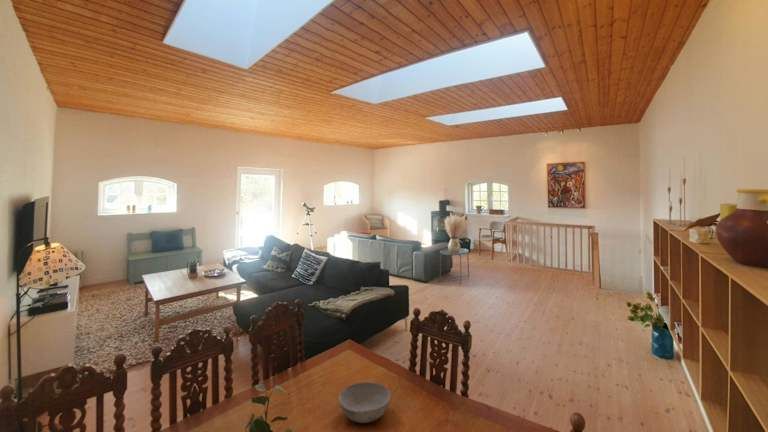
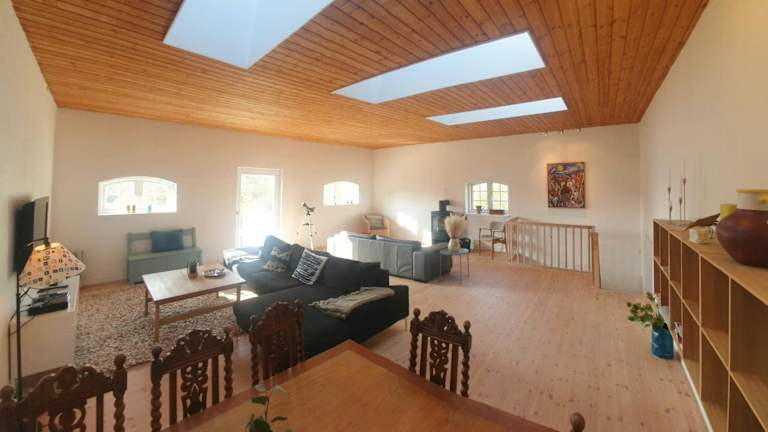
- bowl [338,381,392,424]
